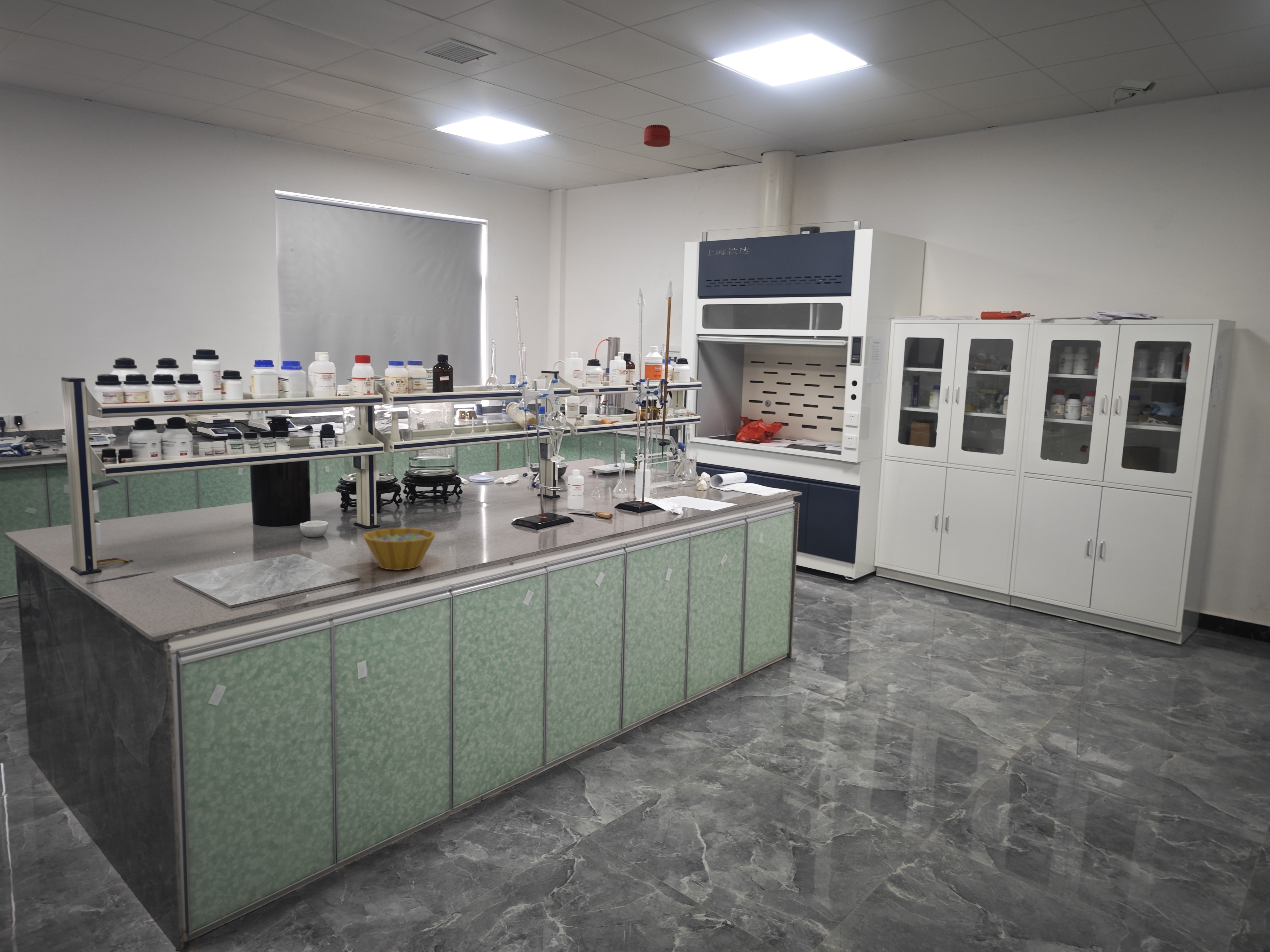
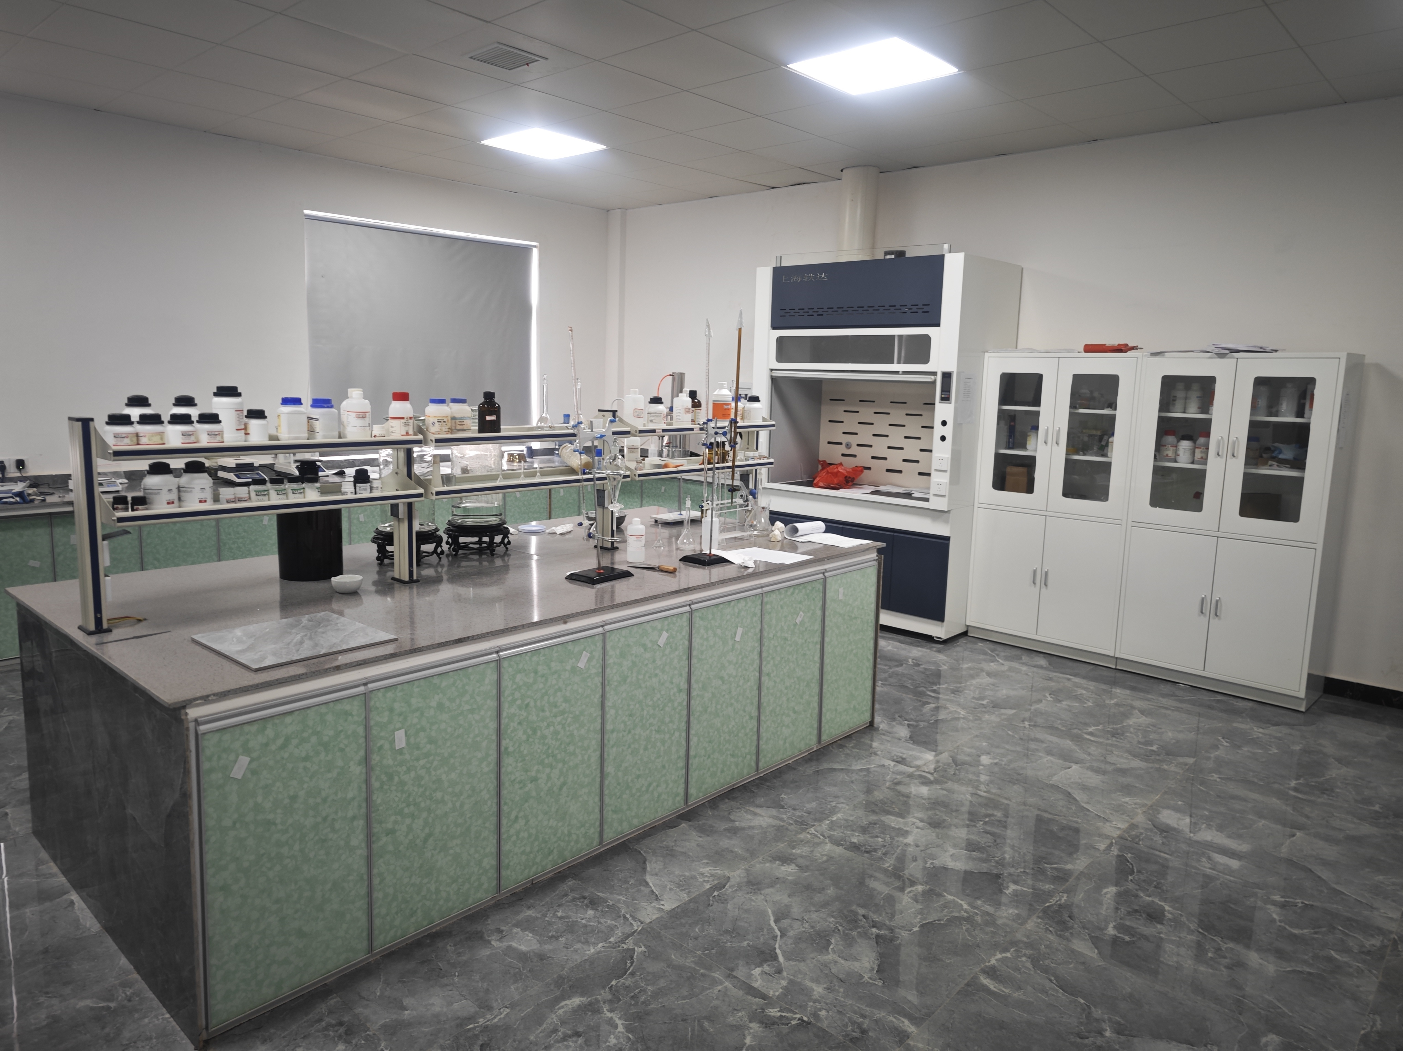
- bowl [363,528,436,570]
- smoke detector [644,124,671,147]
- security camera [1108,79,1157,108]
